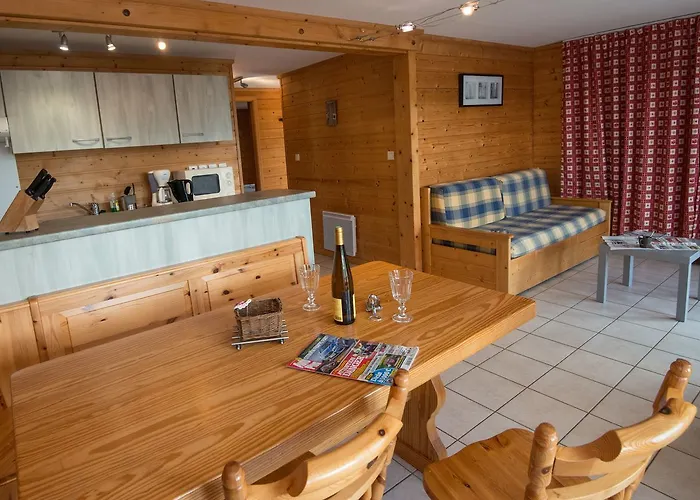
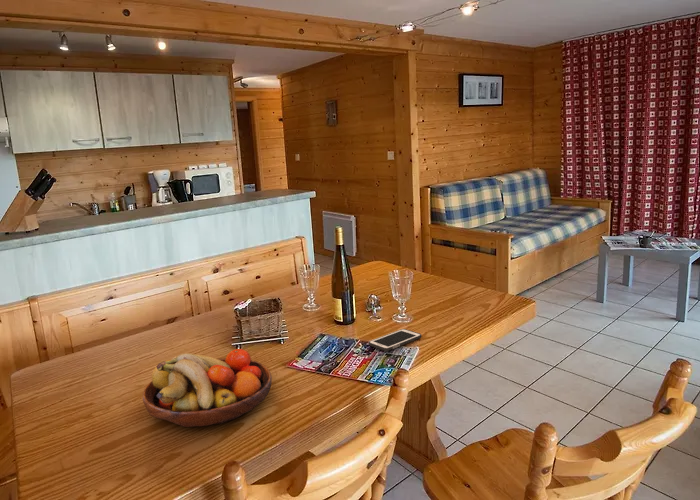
+ cell phone [368,328,423,352]
+ fruit bowl [142,348,273,428]
